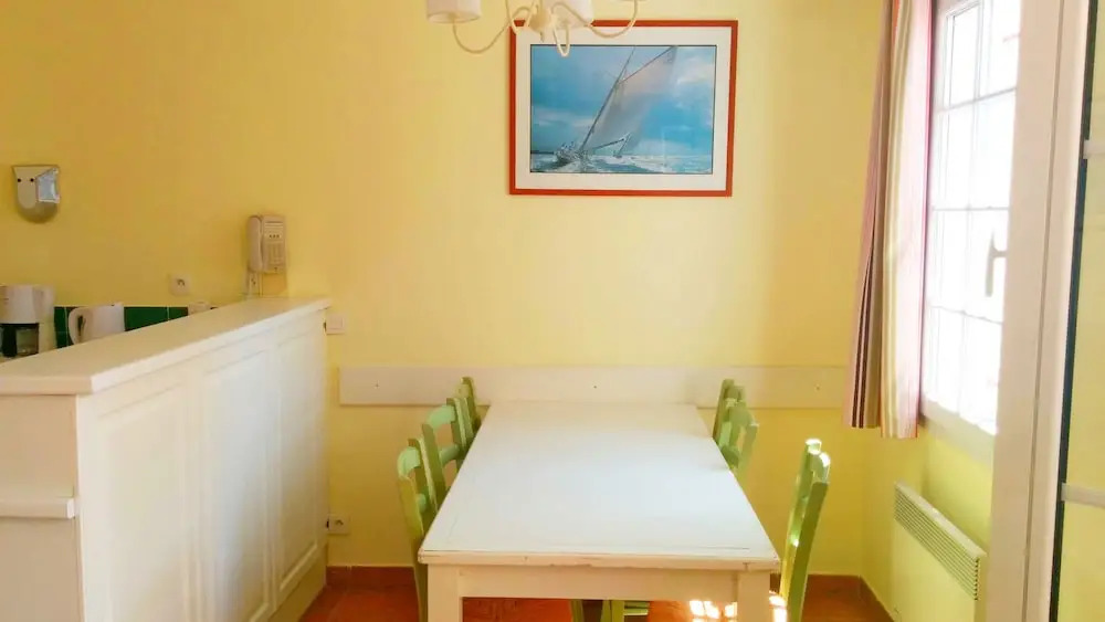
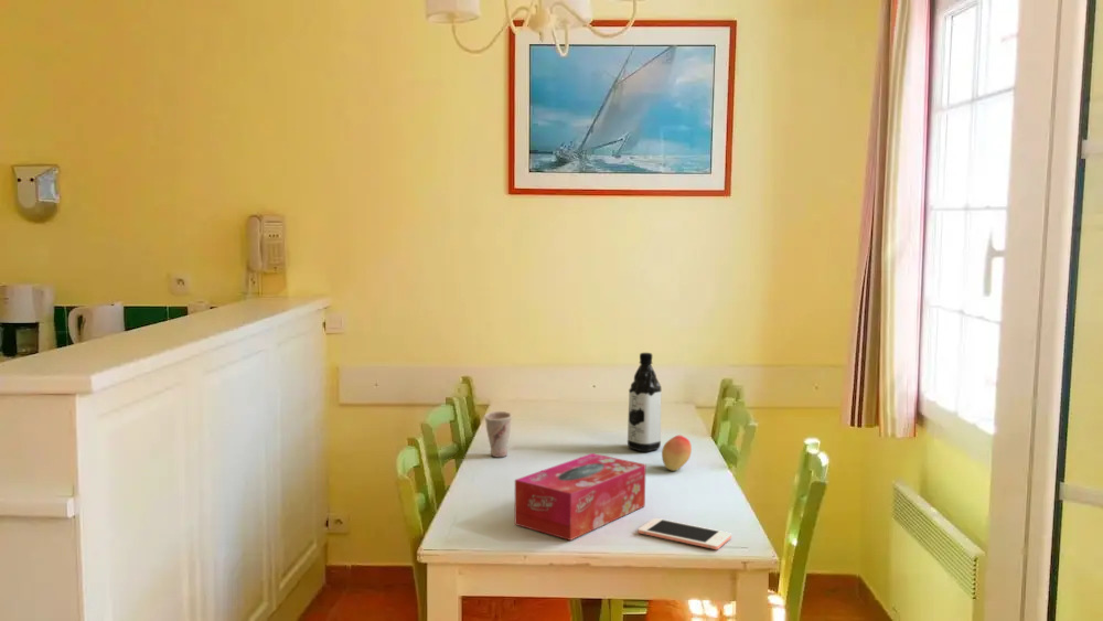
+ fruit [661,435,693,472]
+ water bottle [627,352,663,453]
+ tissue box [513,452,646,542]
+ cell phone [638,517,732,550]
+ cup [483,410,514,459]
